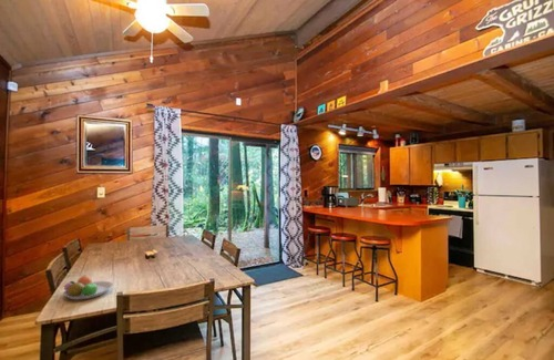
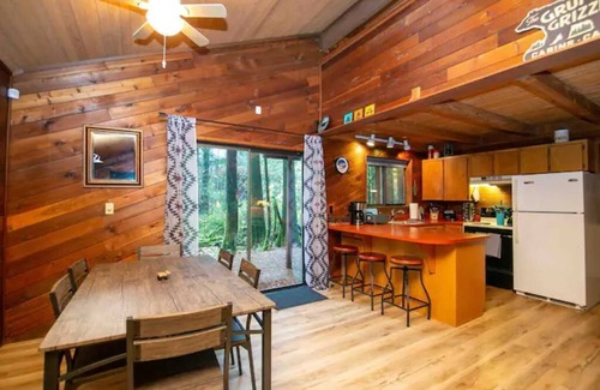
- fruit bowl [62,274,114,301]
